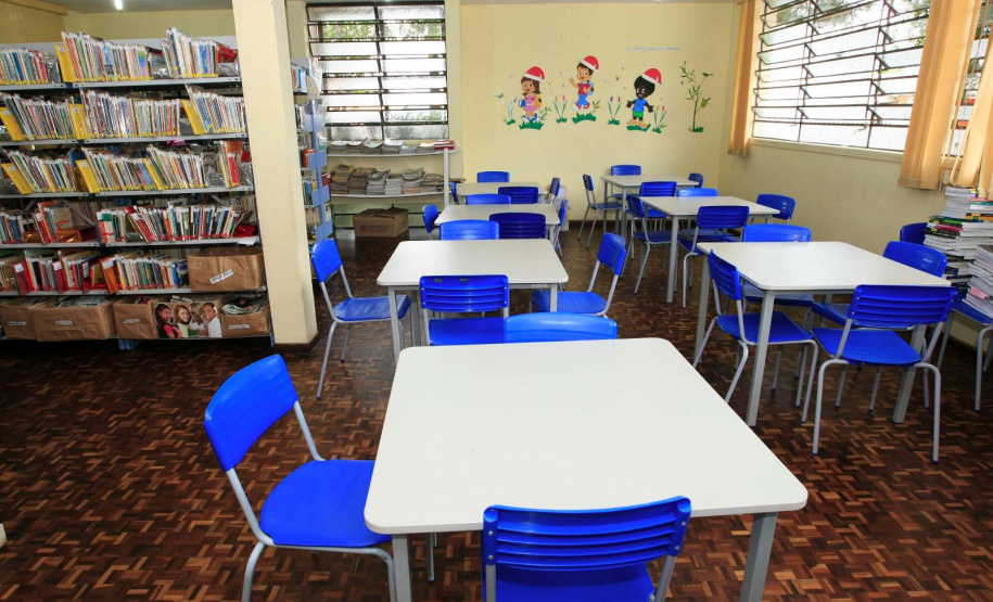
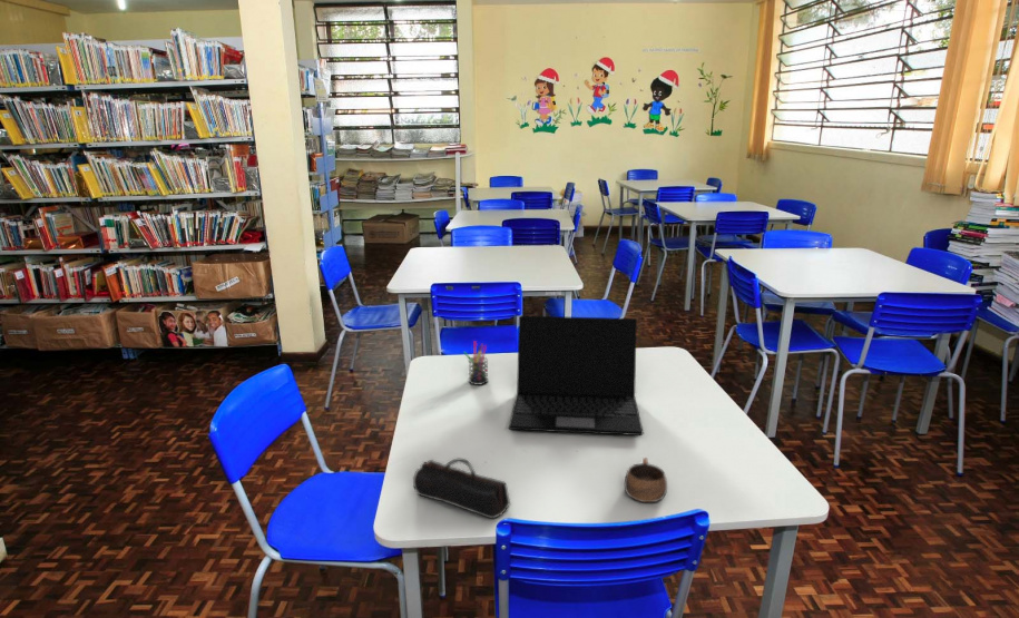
+ laptop [508,315,644,436]
+ pencil case [412,458,511,520]
+ cup [624,457,668,503]
+ pen holder [462,340,489,386]
